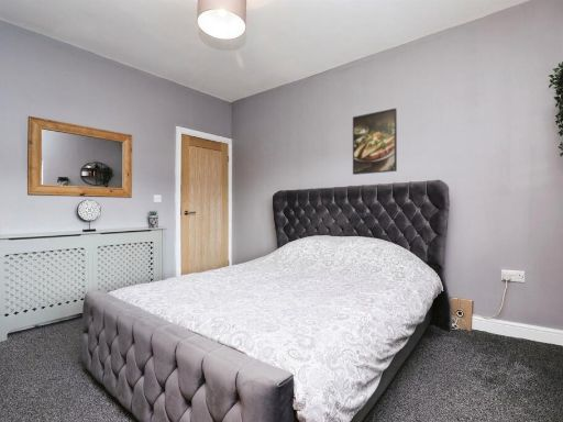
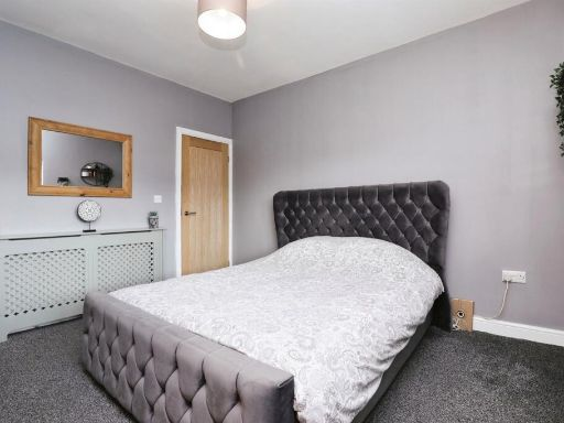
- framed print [352,108,398,176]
